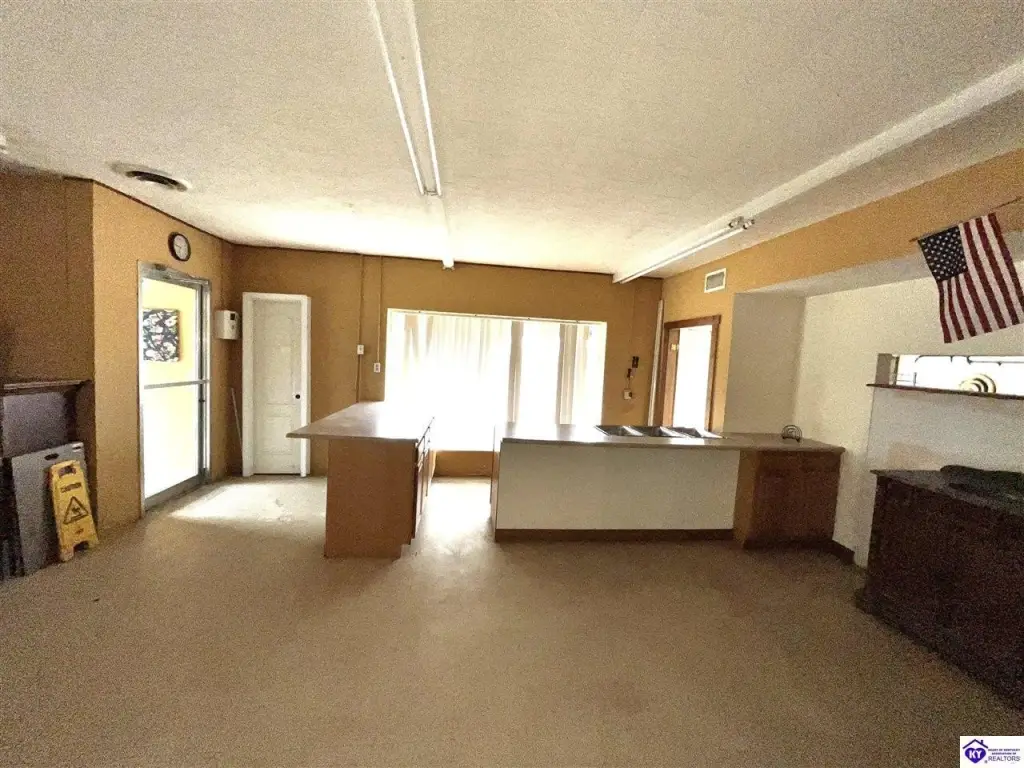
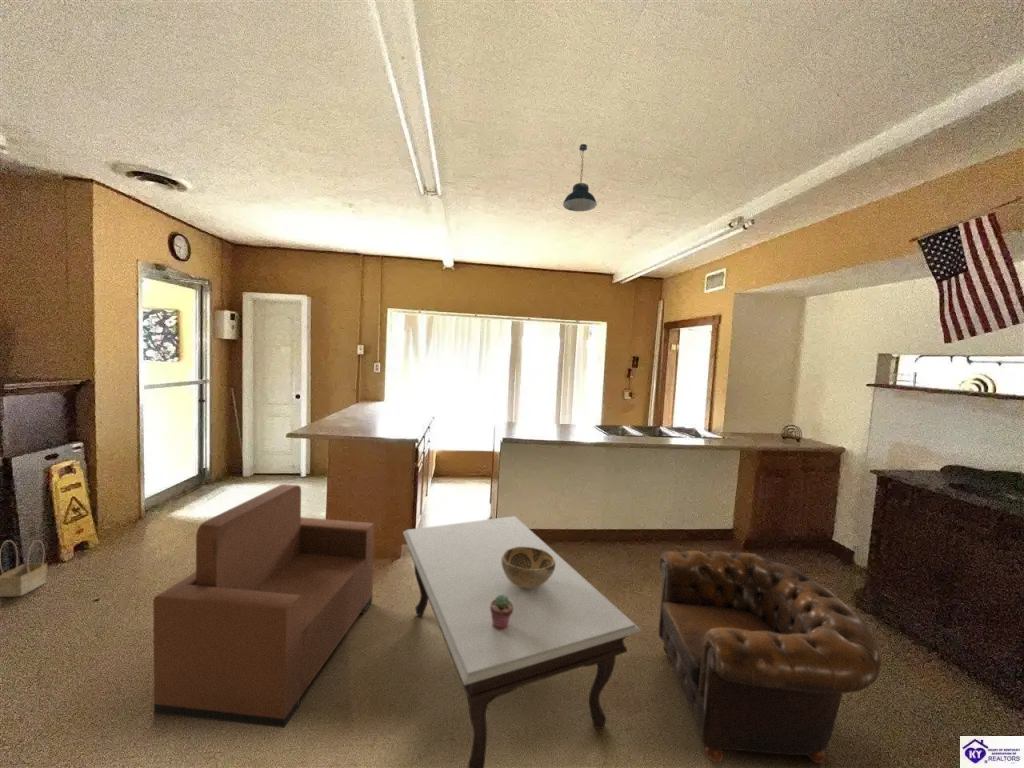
+ potted succulent [490,594,513,630]
+ decorative bowl [502,547,555,588]
+ armchair [152,483,376,729]
+ pendant light [562,143,598,212]
+ armchair [657,550,882,764]
+ basket [0,539,48,598]
+ coffee table [402,515,642,768]
